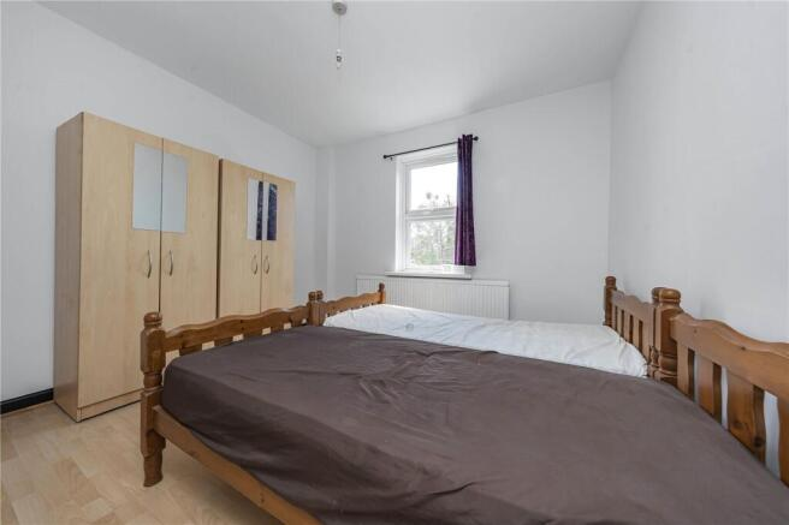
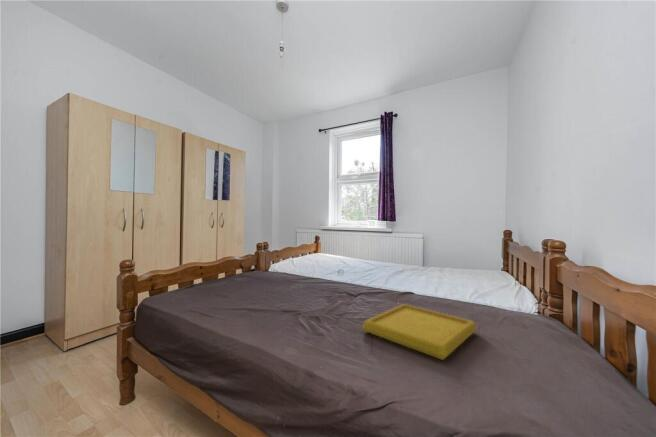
+ serving tray [361,303,478,361]
